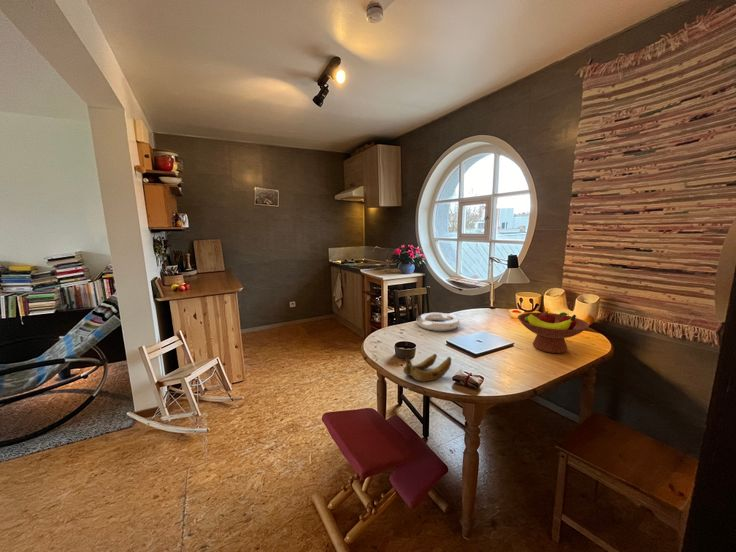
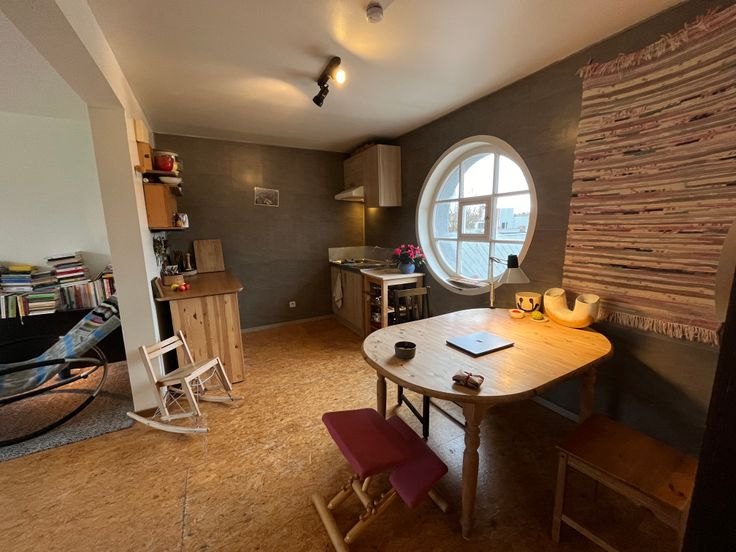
- fruit bowl [517,310,590,354]
- banana [402,353,452,383]
- o-ring [415,312,461,332]
